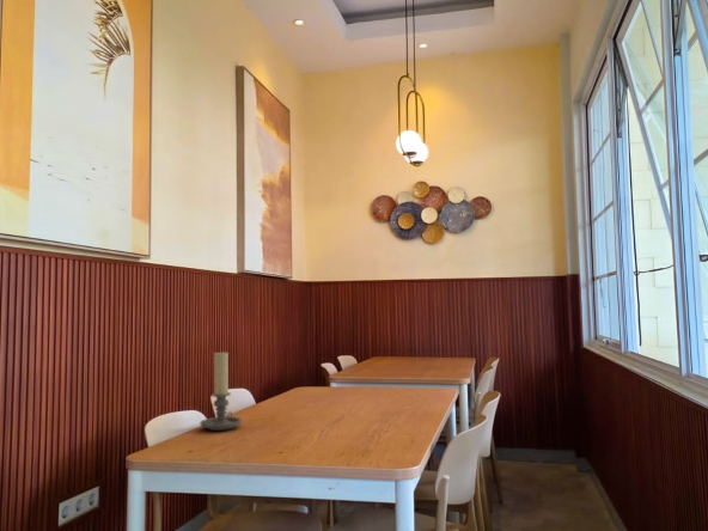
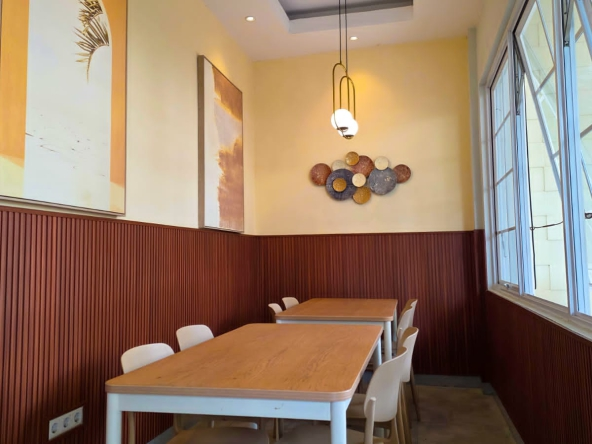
- candle holder [199,350,243,432]
